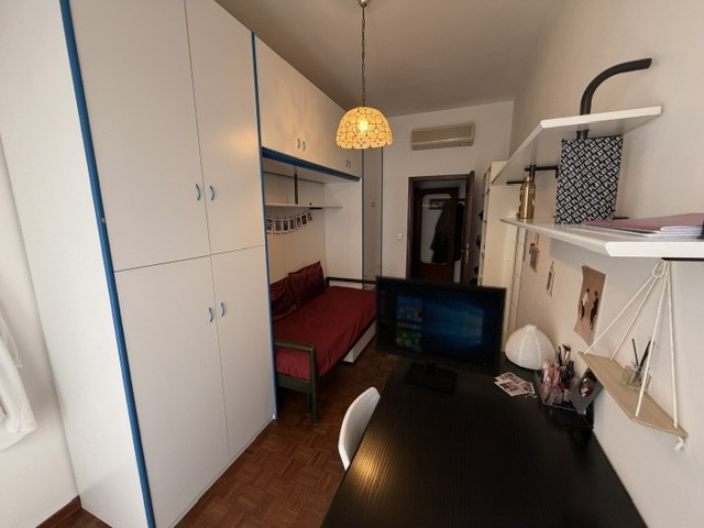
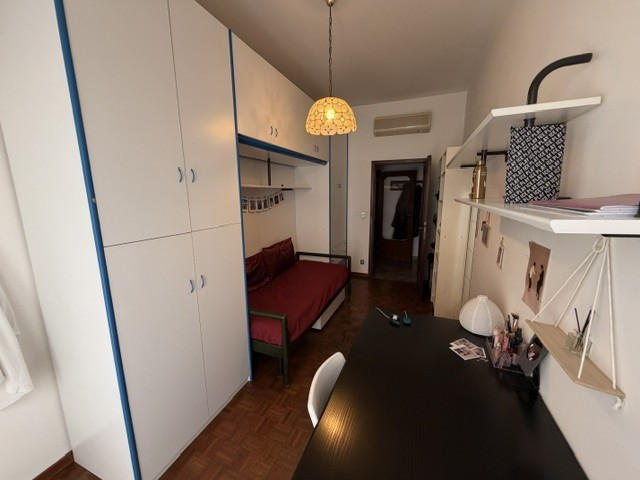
- computer monitor [374,274,508,394]
